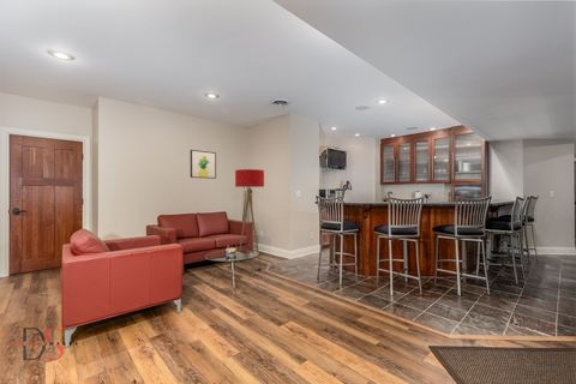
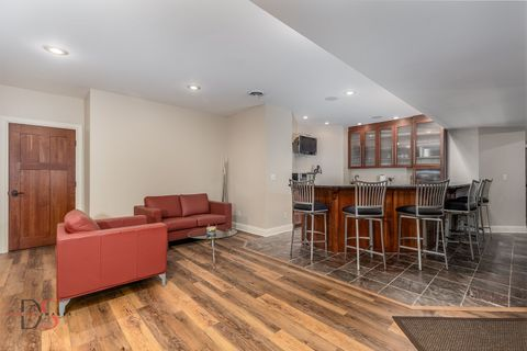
- floor lamp [234,168,265,277]
- wall art [190,149,217,180]
